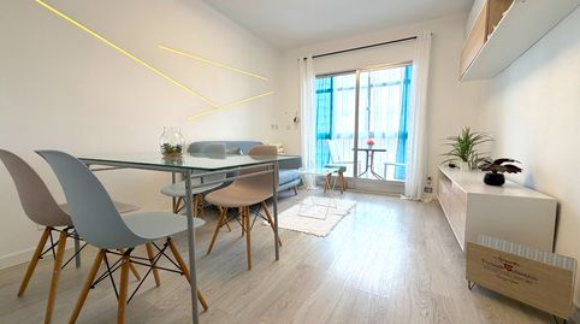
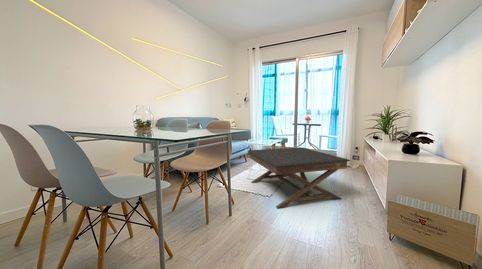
+ coffee table [247,147,351,209]
